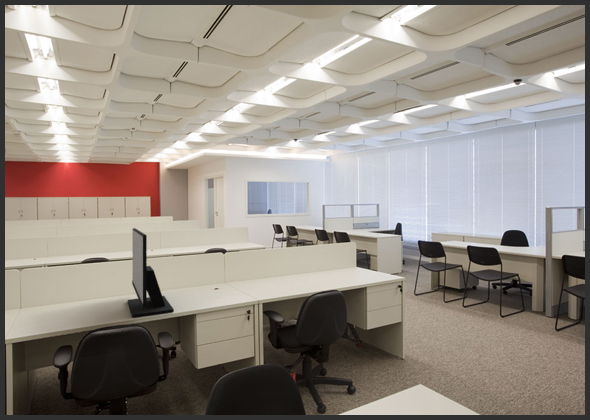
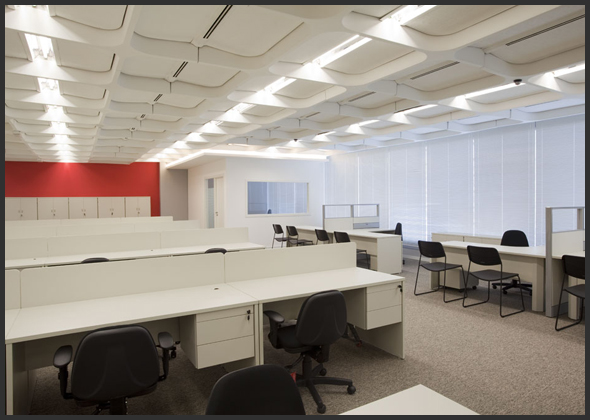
- monitor [127,227,175,318]
